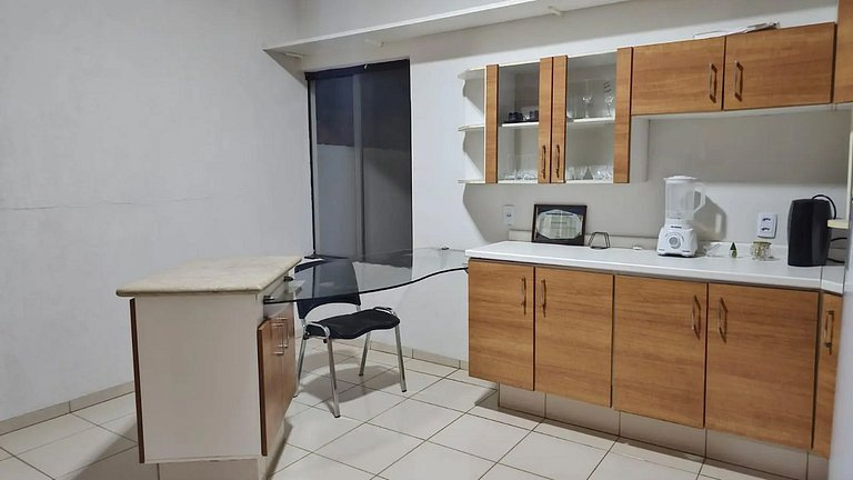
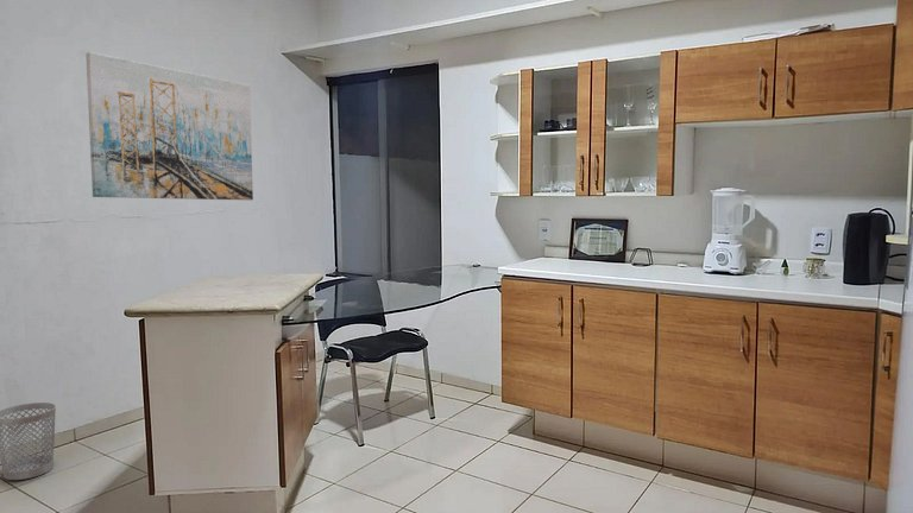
+ wall art [84,51,254,201]
+ wastebasket [0,401,57,481]
